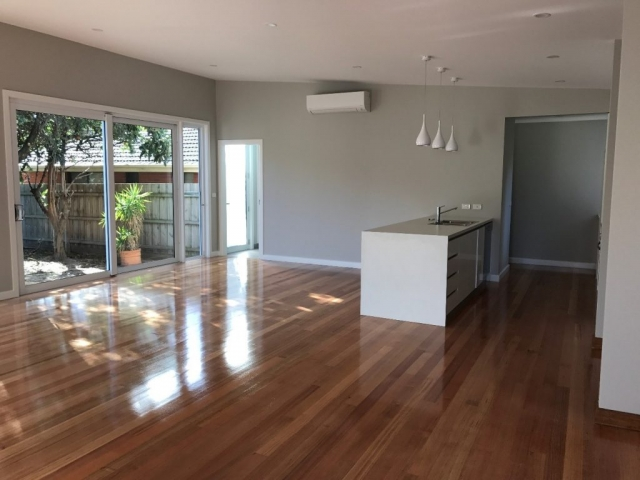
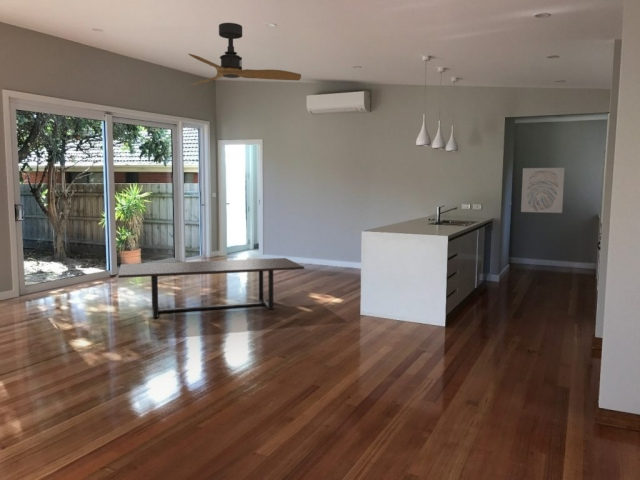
+ wall art [520,167,565,214]
+ dining table [117,257,305,319]
+ ceiling fan [188,22,302,86]
